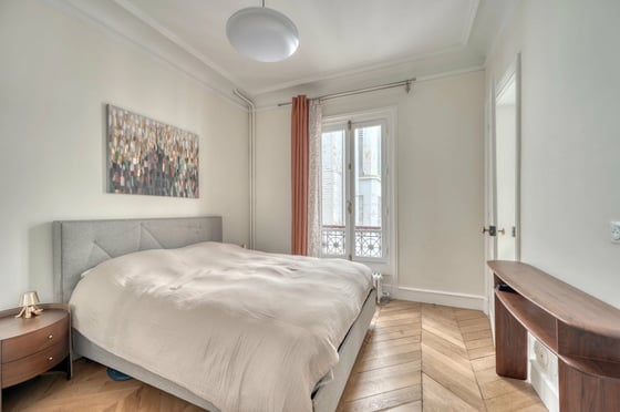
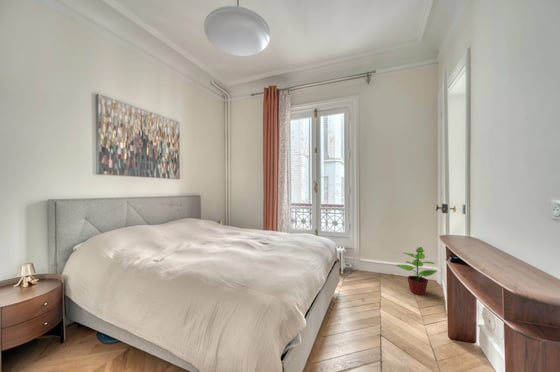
+ potted plant [395,246,438,296]
